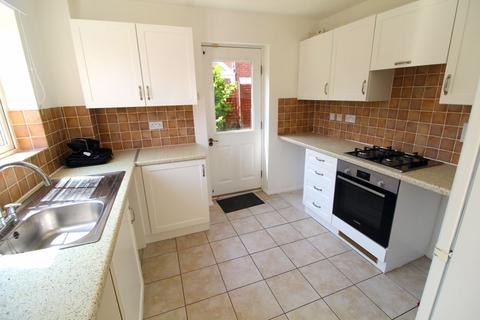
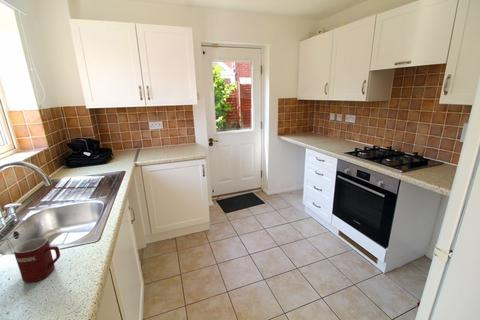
+ mug [13,237,61,283]
